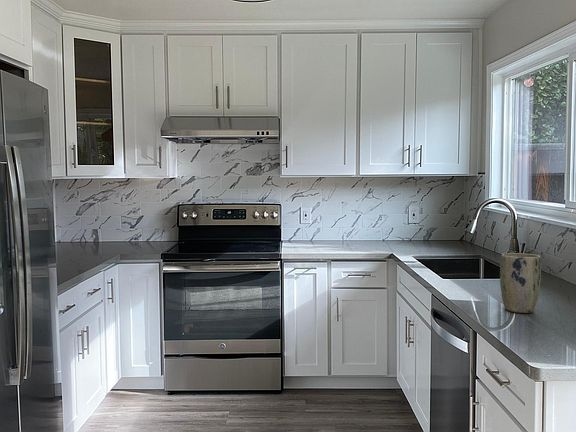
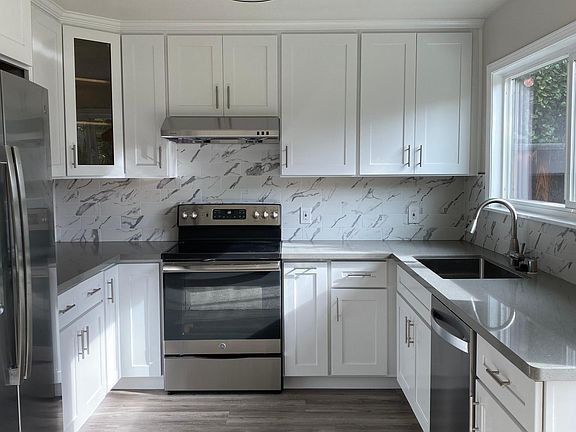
- plant pot [499,252,542,314]
